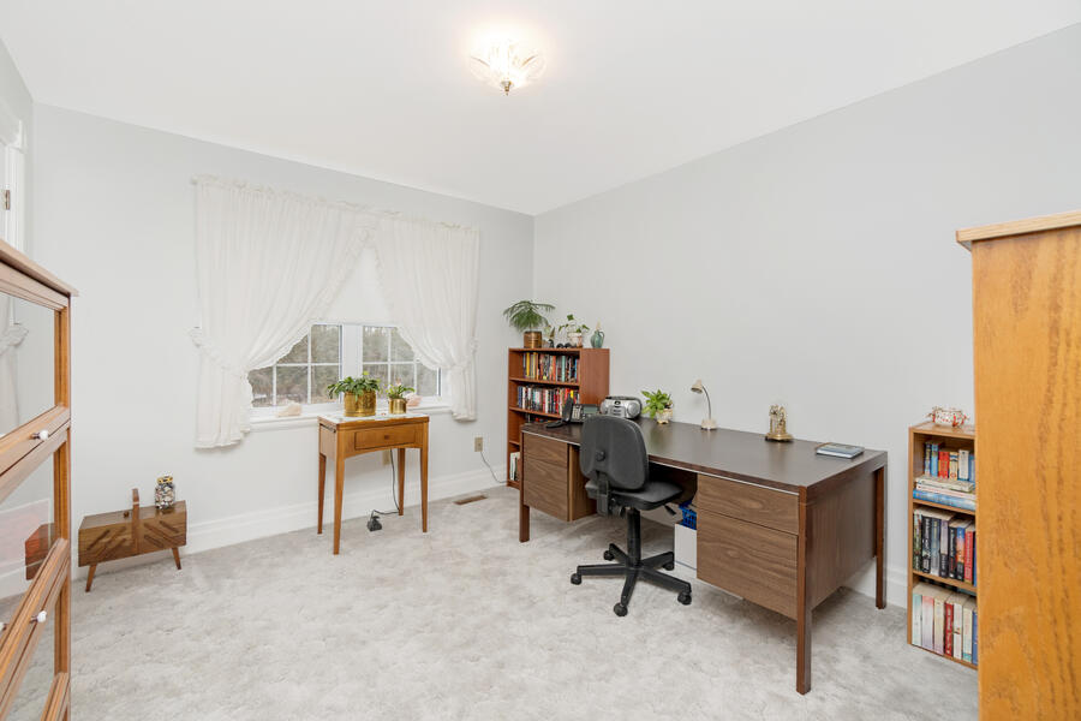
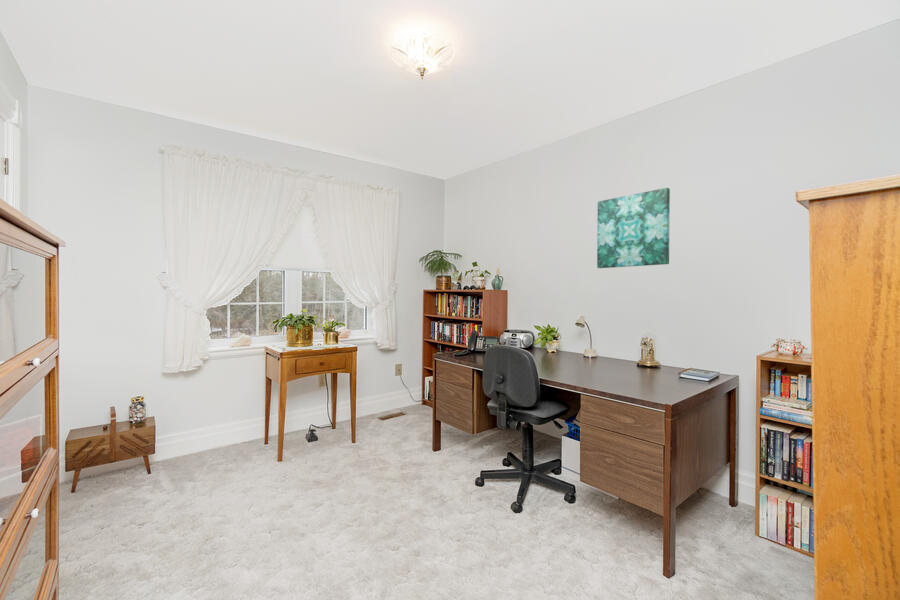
+ wall art [596,187,671,269]
